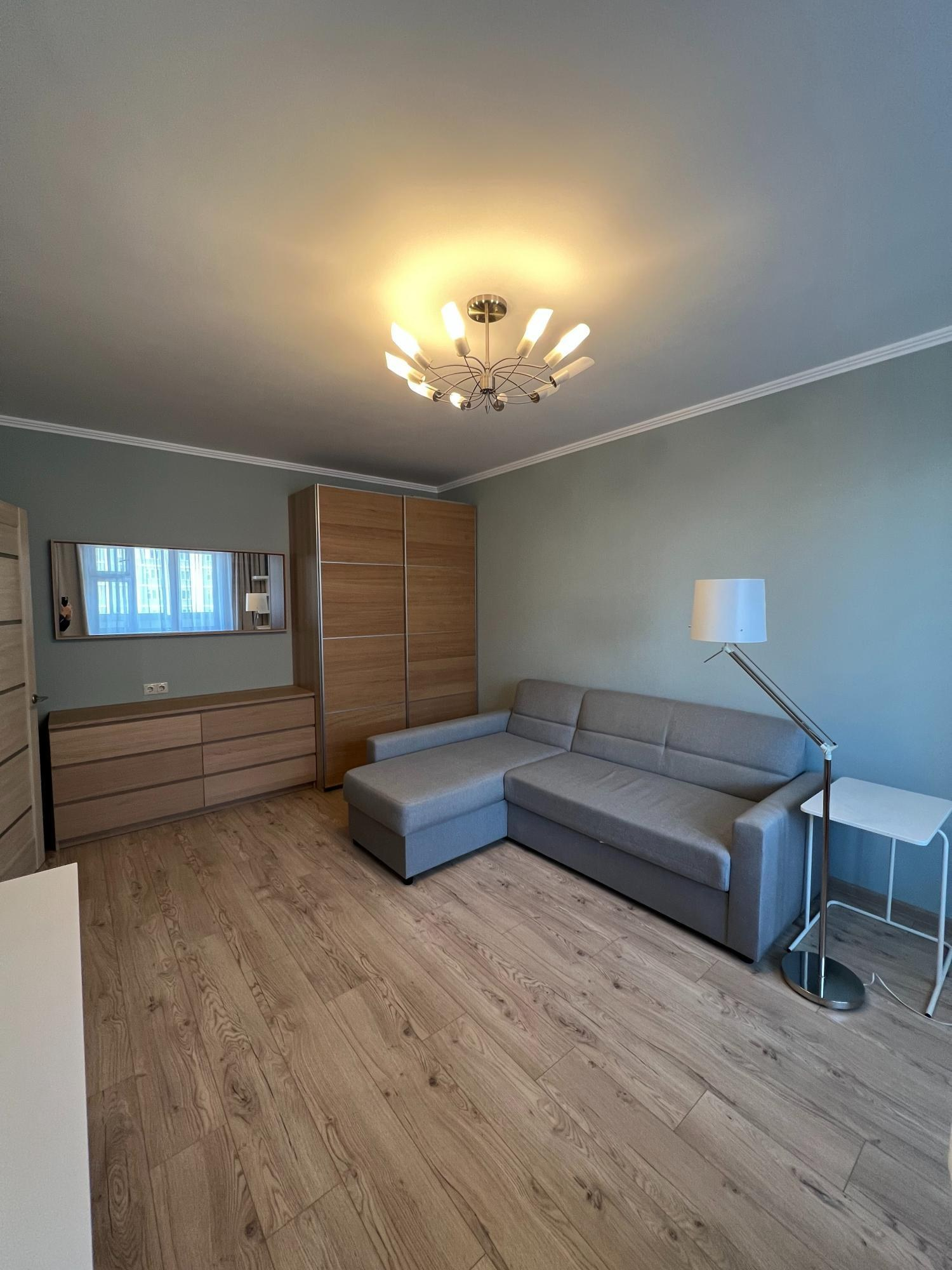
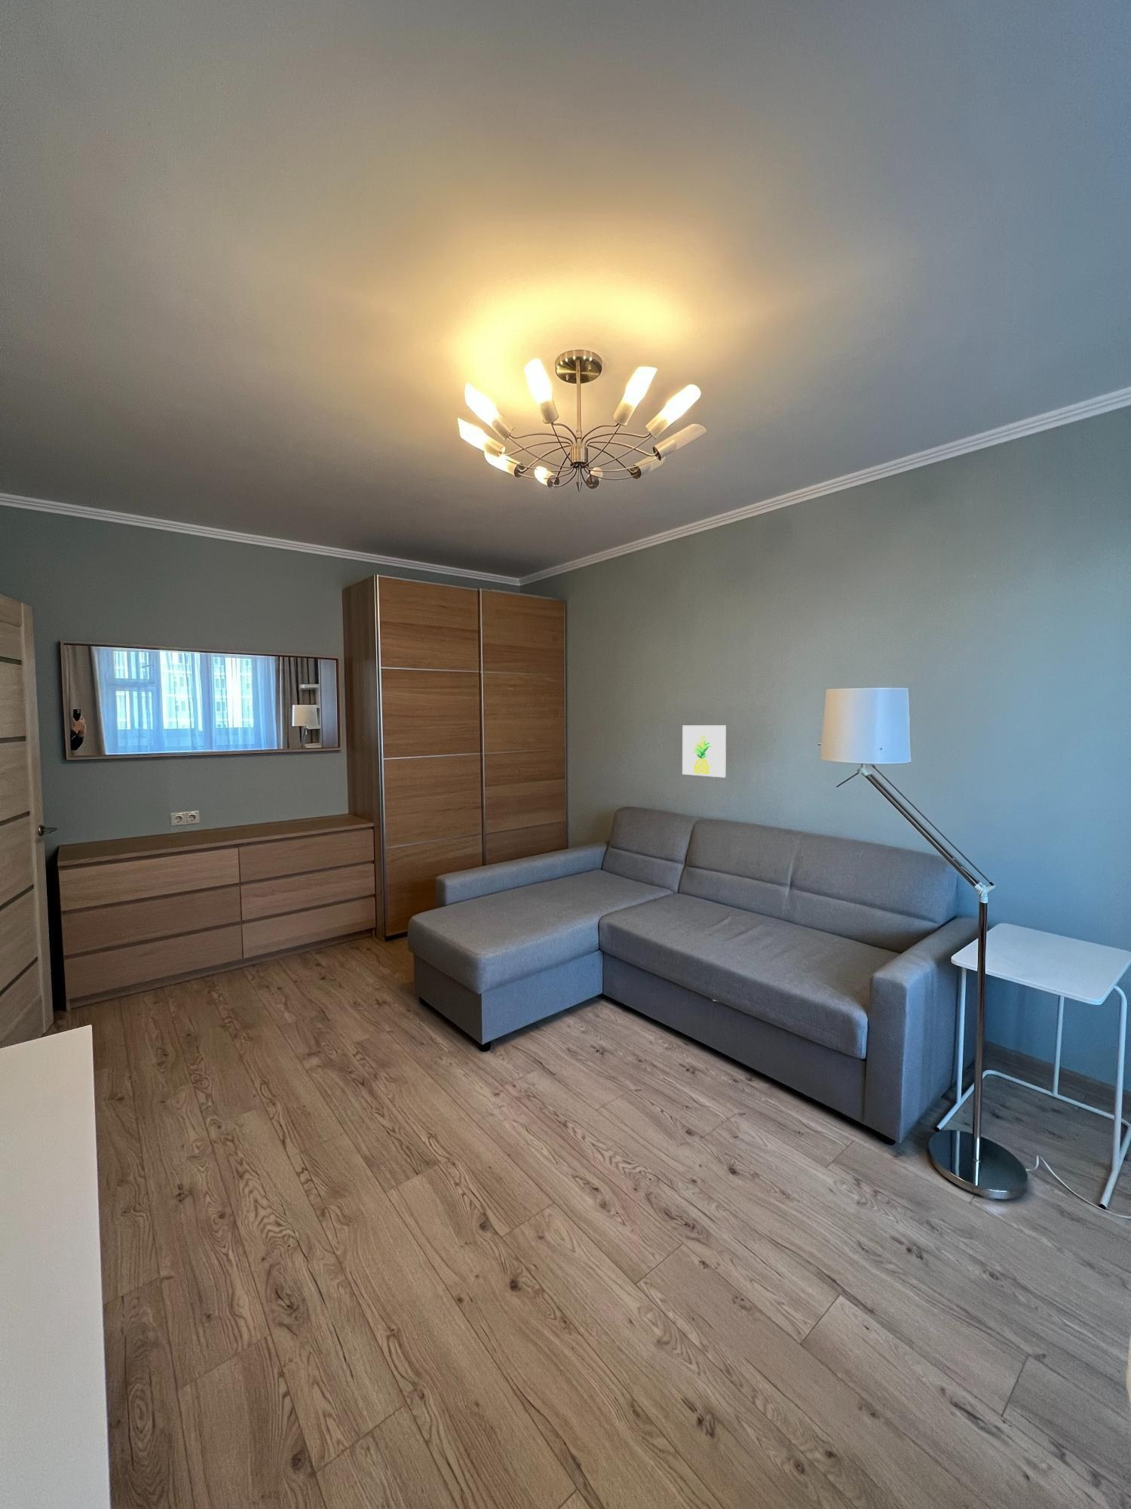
+ wall art [682,725,727,778]
